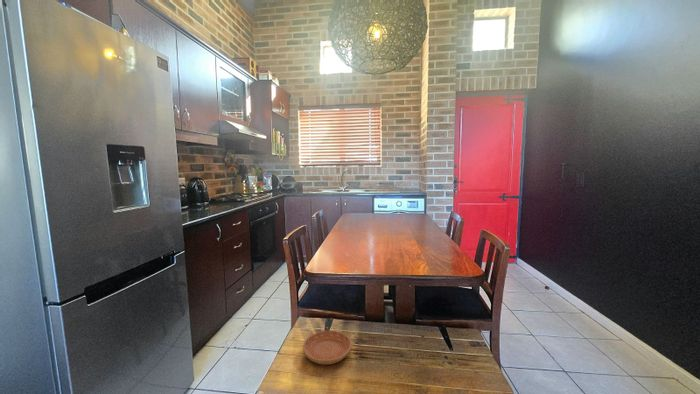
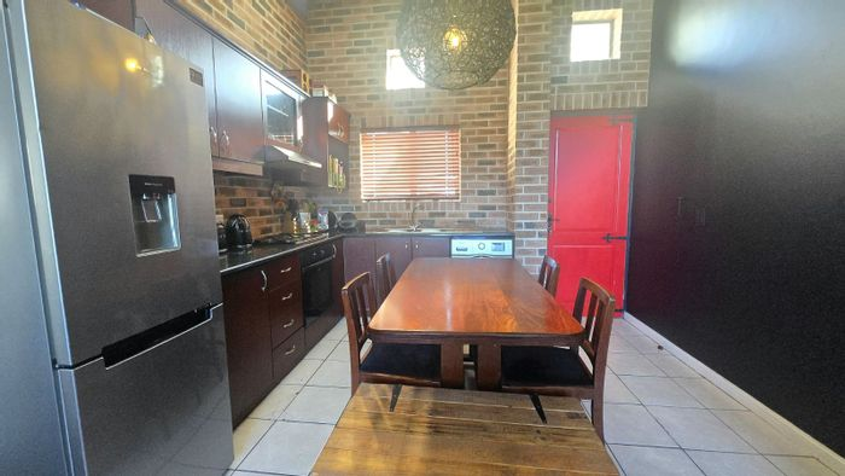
- saucer [302,330,352,366]
